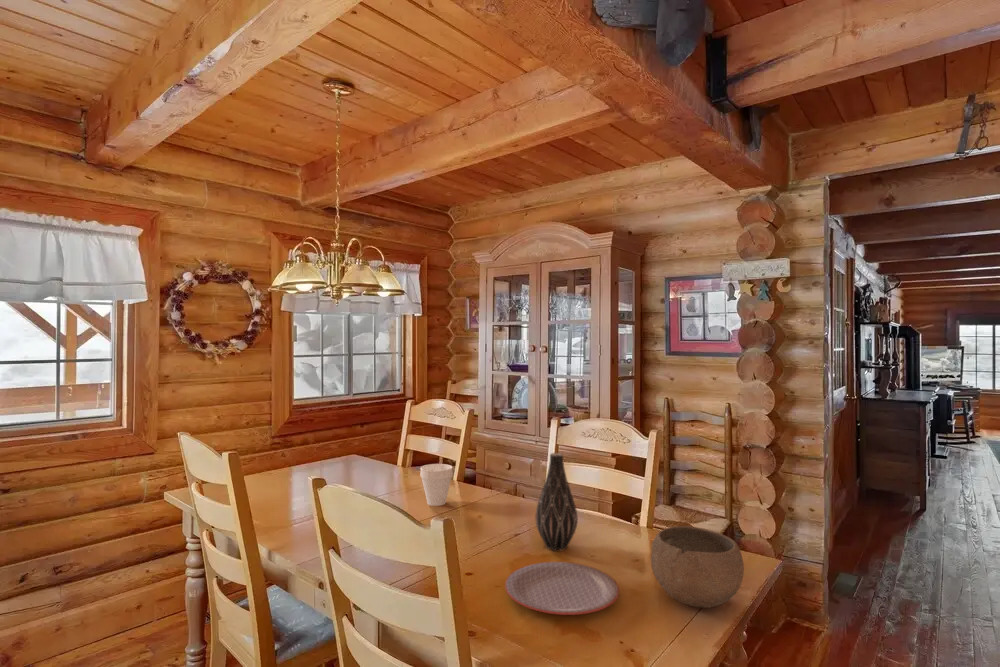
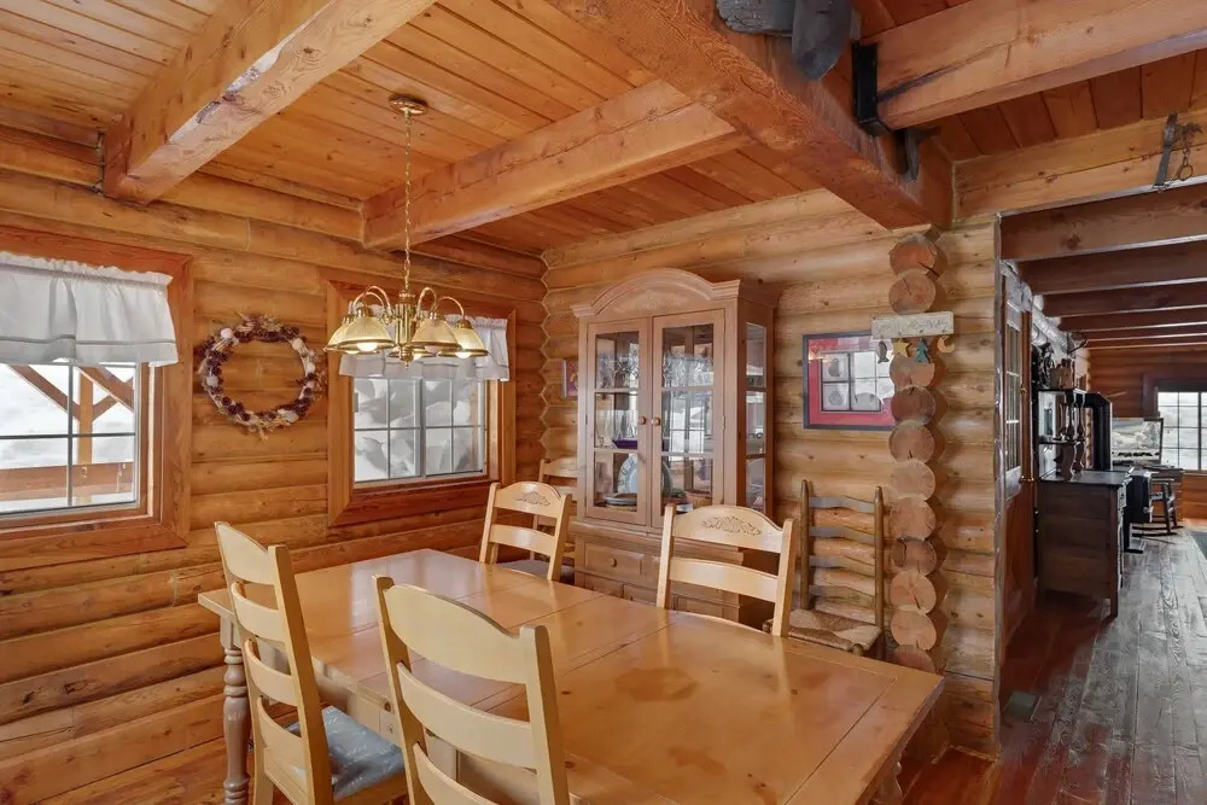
- bowl [650,525,745,609]
- plate [504,561,620,616]
- cup [419,463,454,507]
- vase [535,452,579,552]
